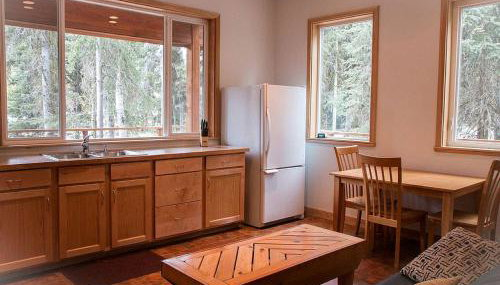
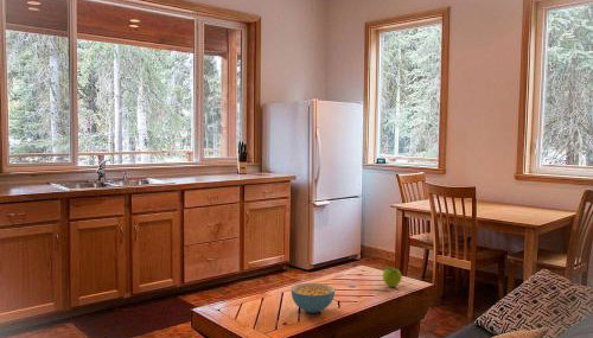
+ fruit [382,266,403,288]
+ cereal bowl [289,282,336,314]
